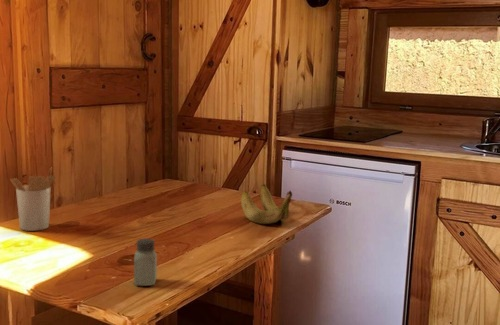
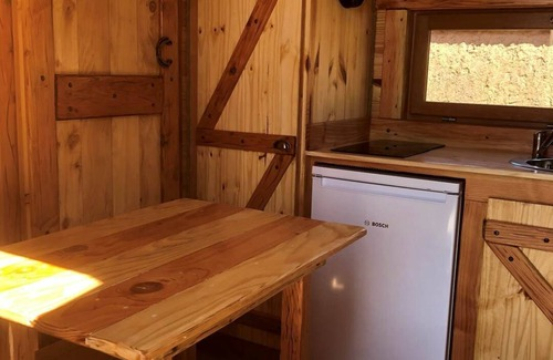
- saltshaker [133,237,158,287]
- banana [240,183,293,225]
- utensil holder [9,167,56,232]
